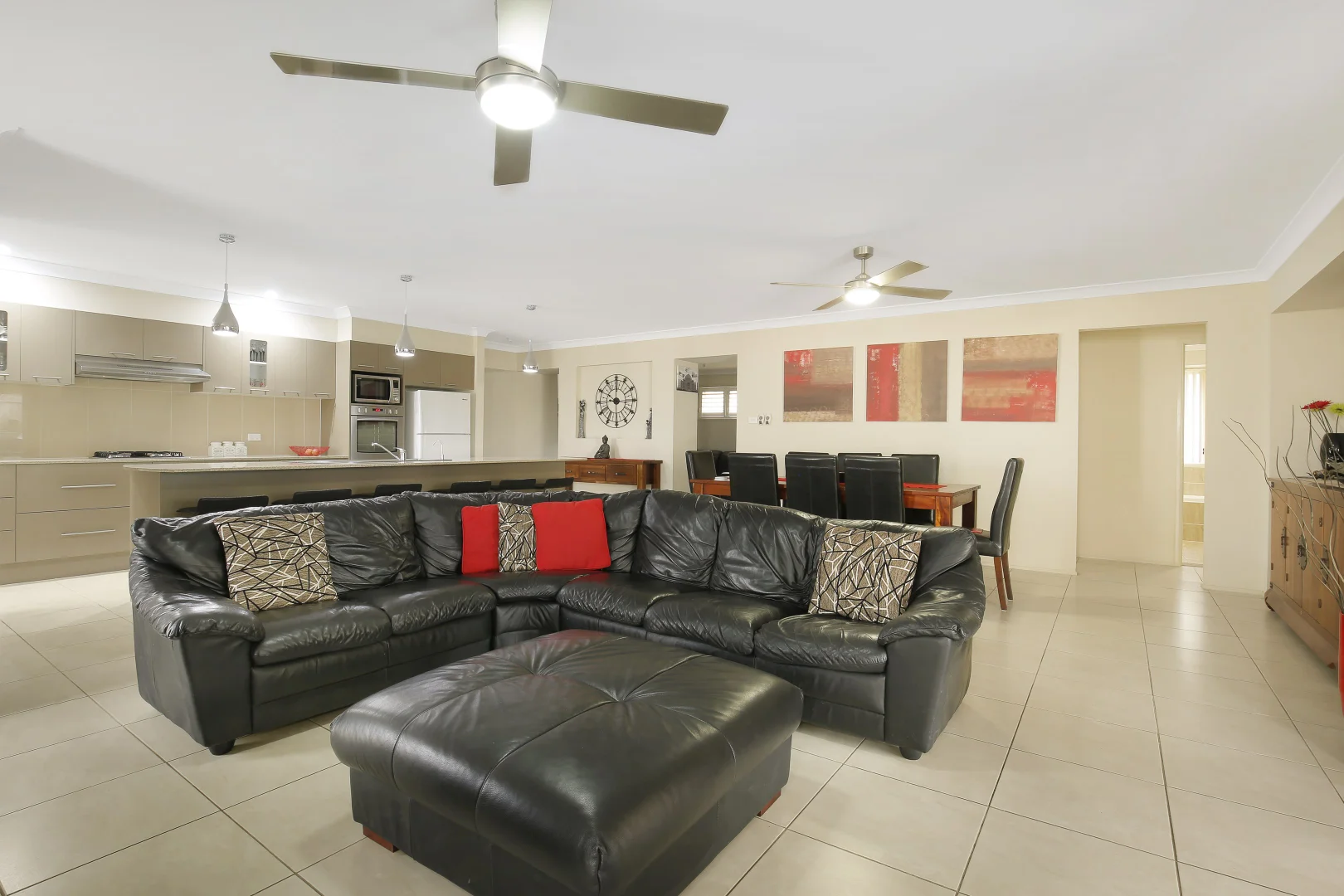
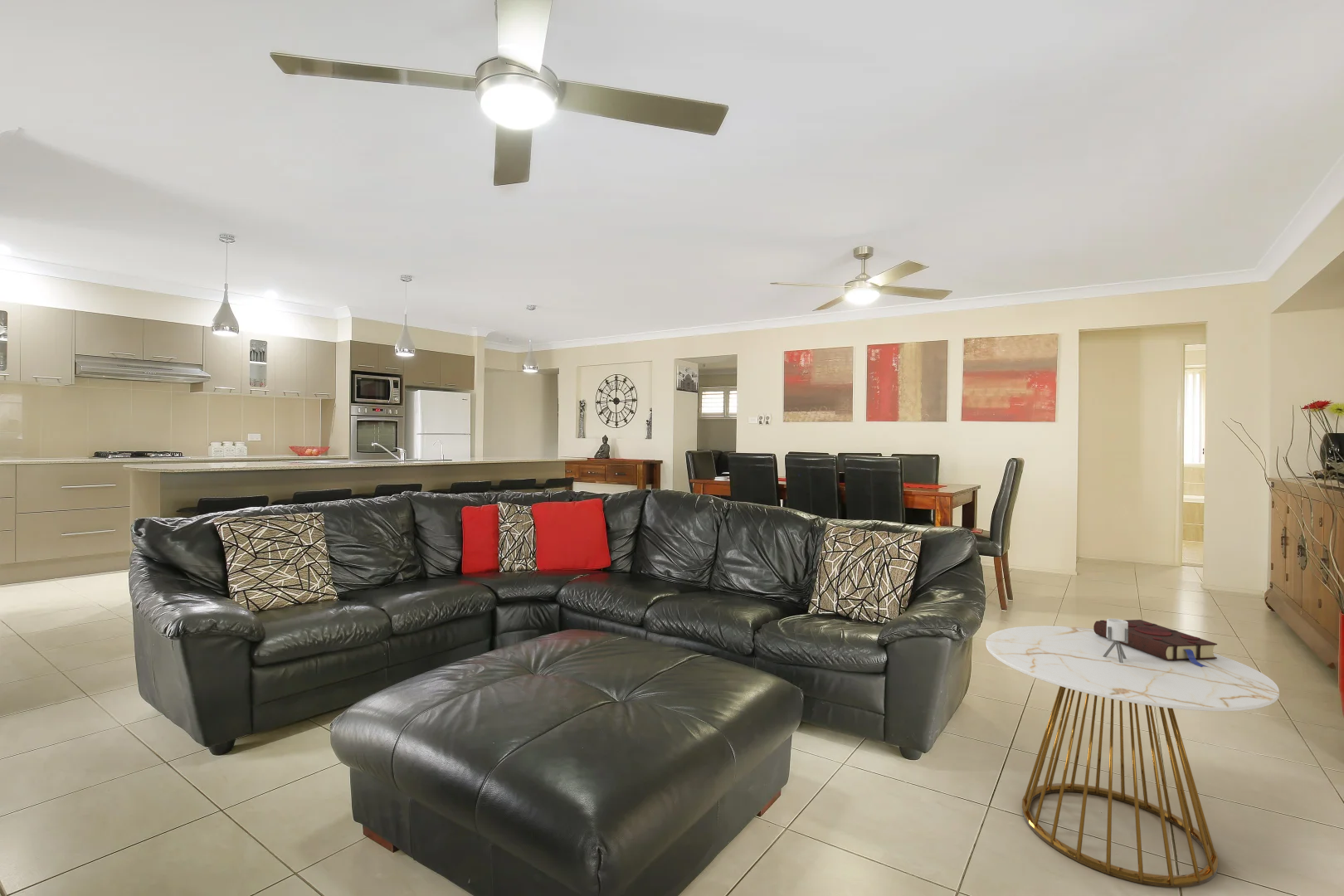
+ side table [985,618,1280,889]
+ book [1093,619,1218,667]
